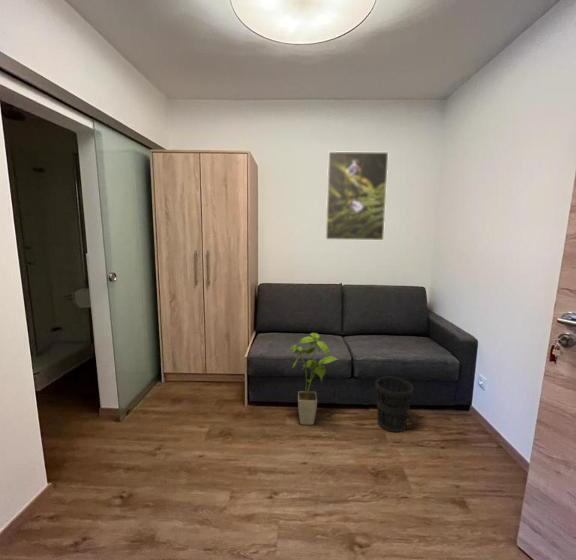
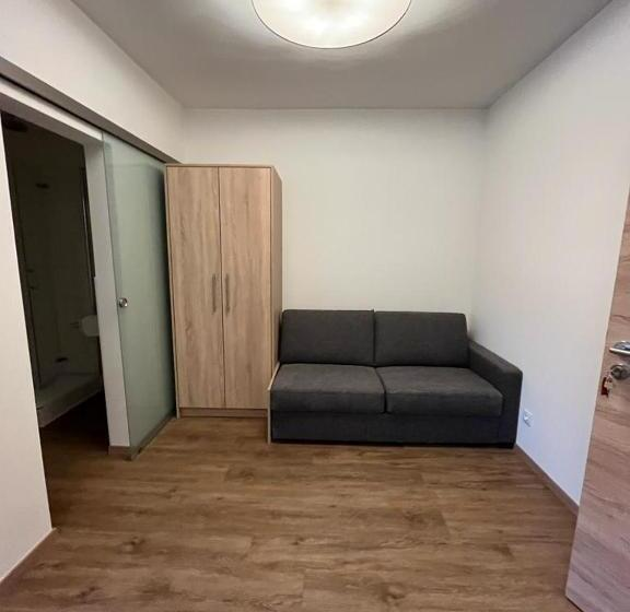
- wastebasket [374,375,414,433]
- house plant [289,332,339,426]
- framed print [325,150,390,241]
